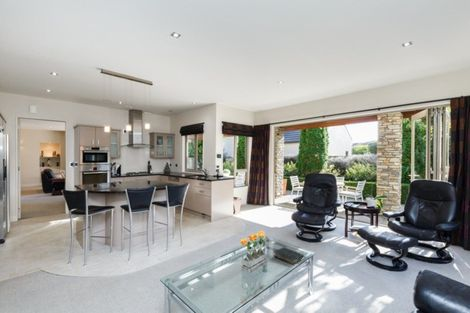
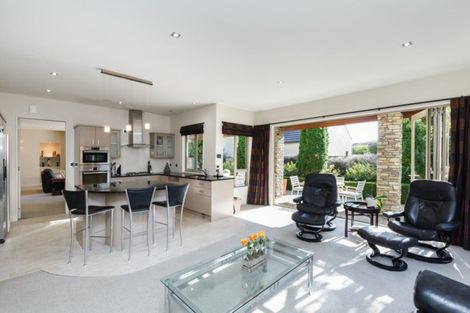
- book [272,246,305,266]
